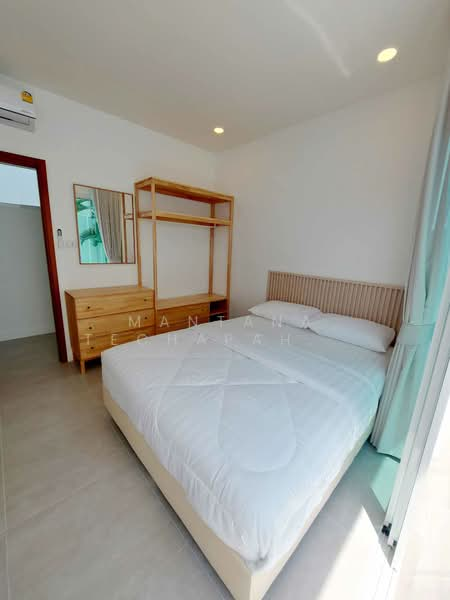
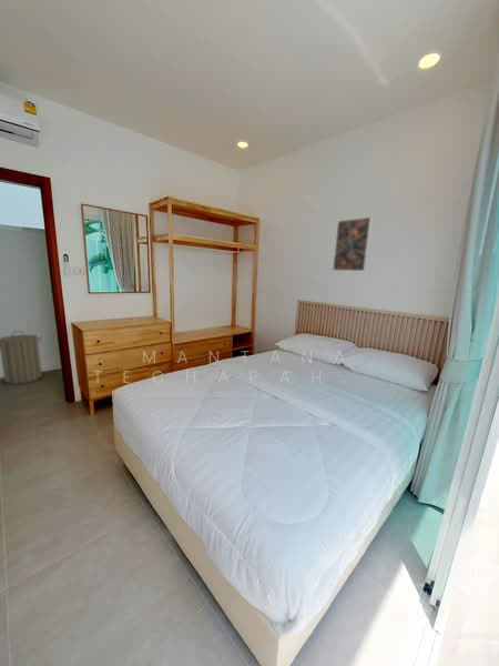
+ laundry hamper [0,330,43,385]
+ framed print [332,215,374,272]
